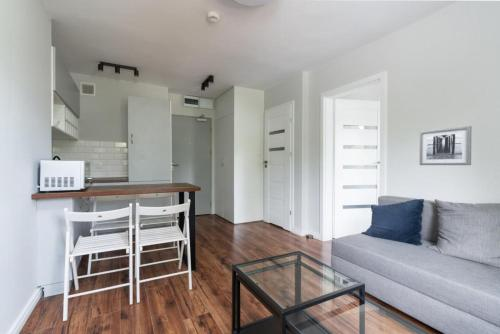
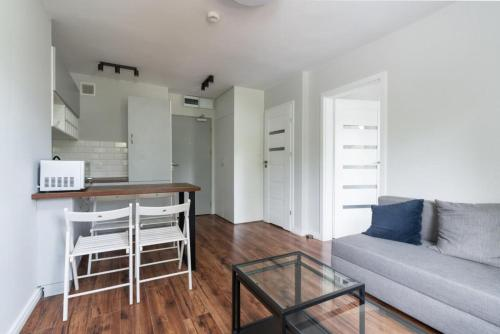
- wall art [419,125,473,166]
